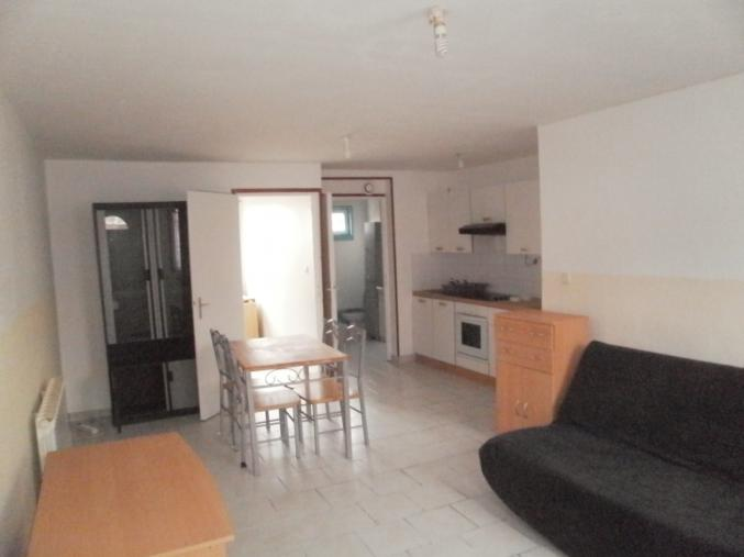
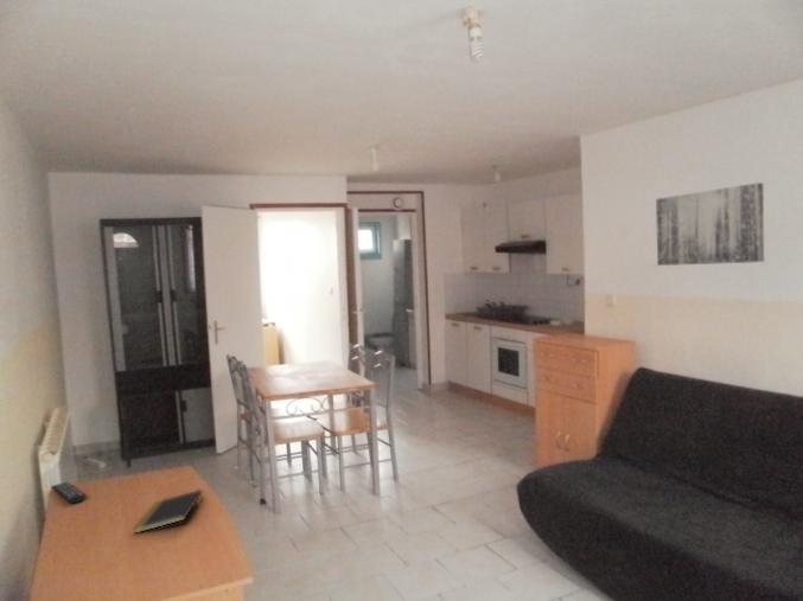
+ notepad [132,488,204,535]
+ wall art [655,181,765,267]
+ remote control [50,481,87,505]
